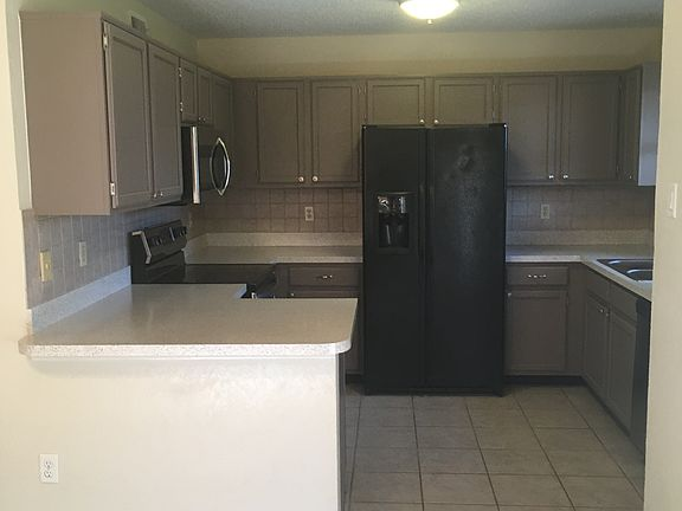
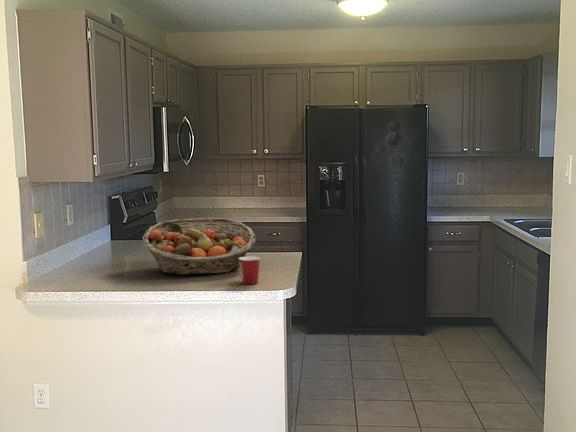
+ fruit basket [142,217,256,276]
+ mug [239,256,261,285]
